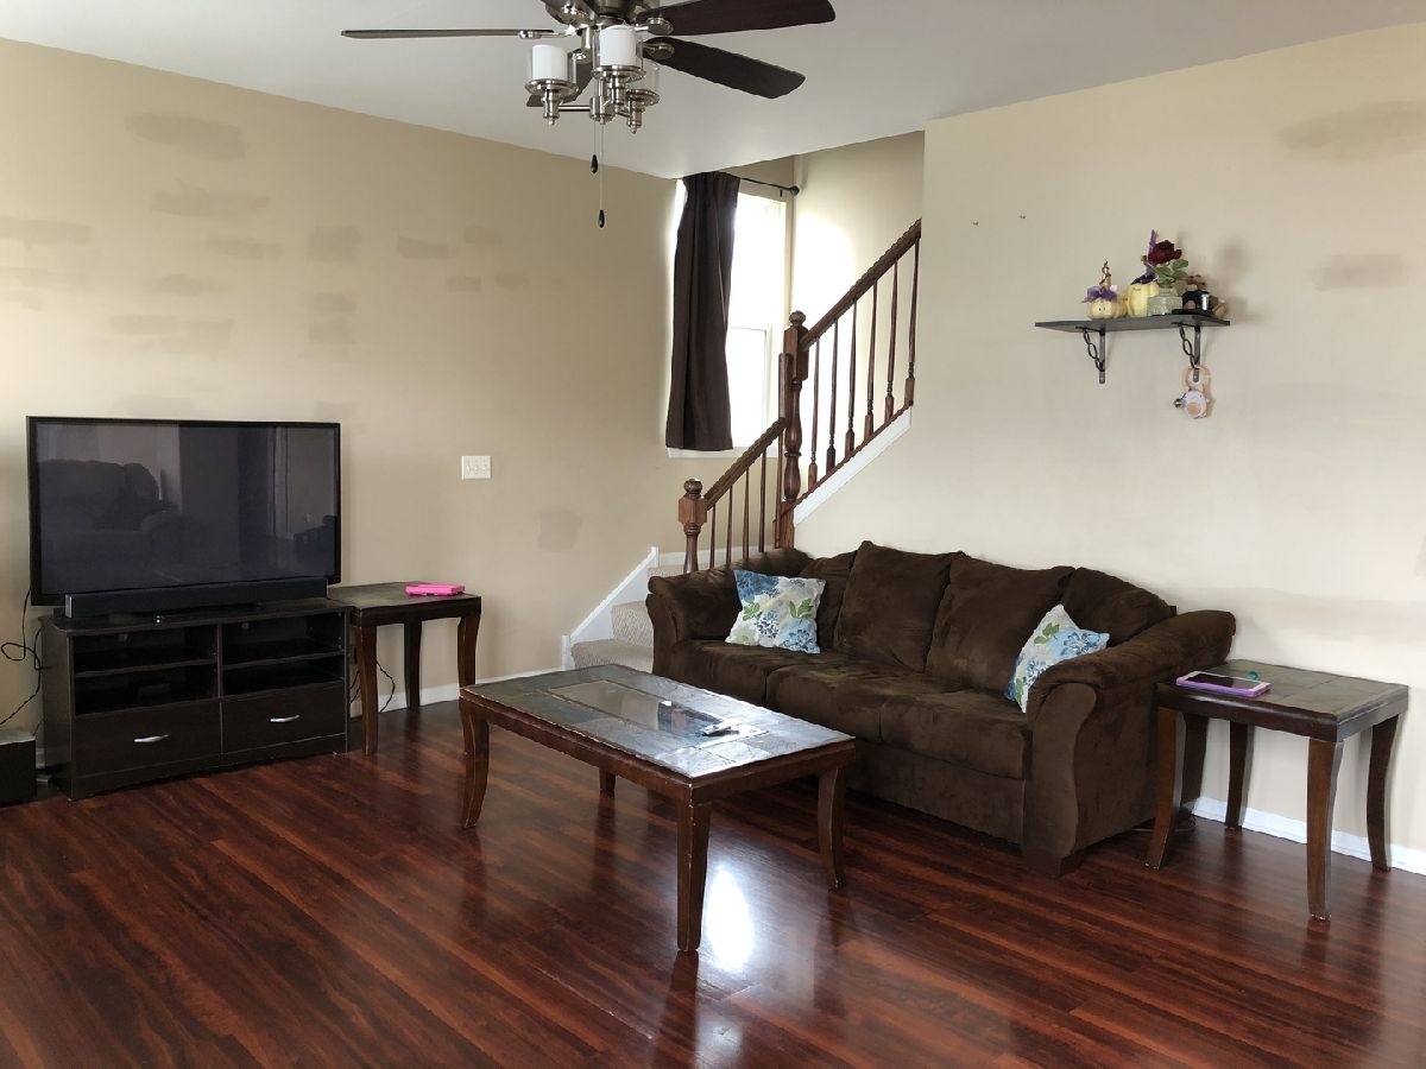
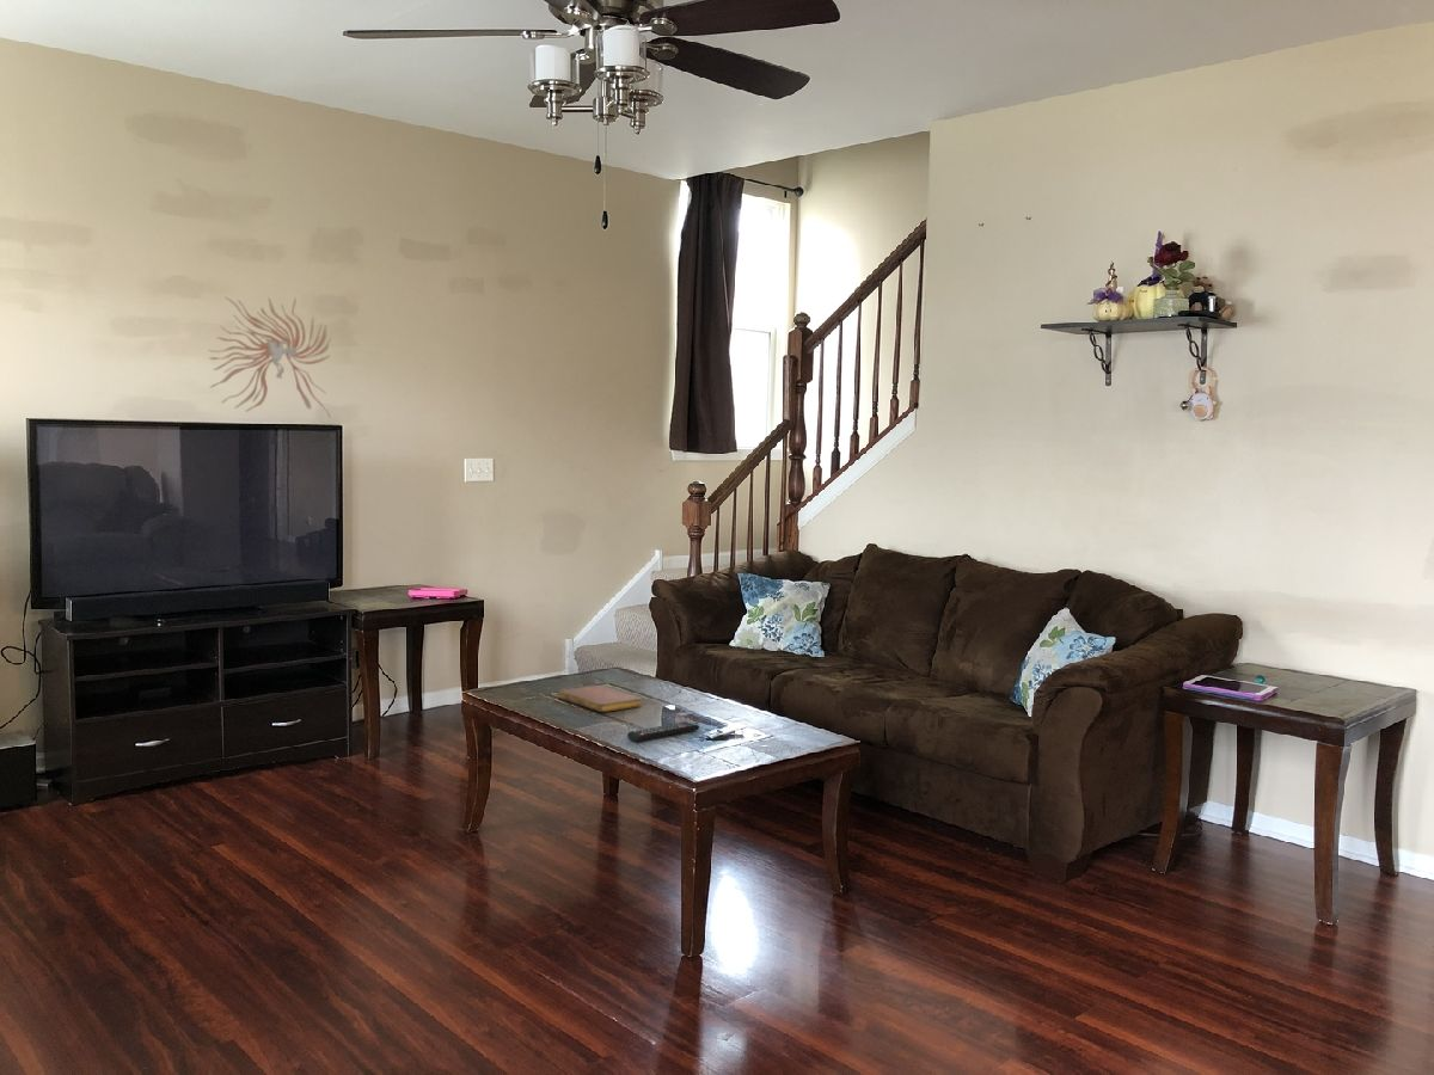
+ wall sculpture [207,296,332,419]
+ notebook [556,684,643,713]
+ remote control [626,720,700,743]
